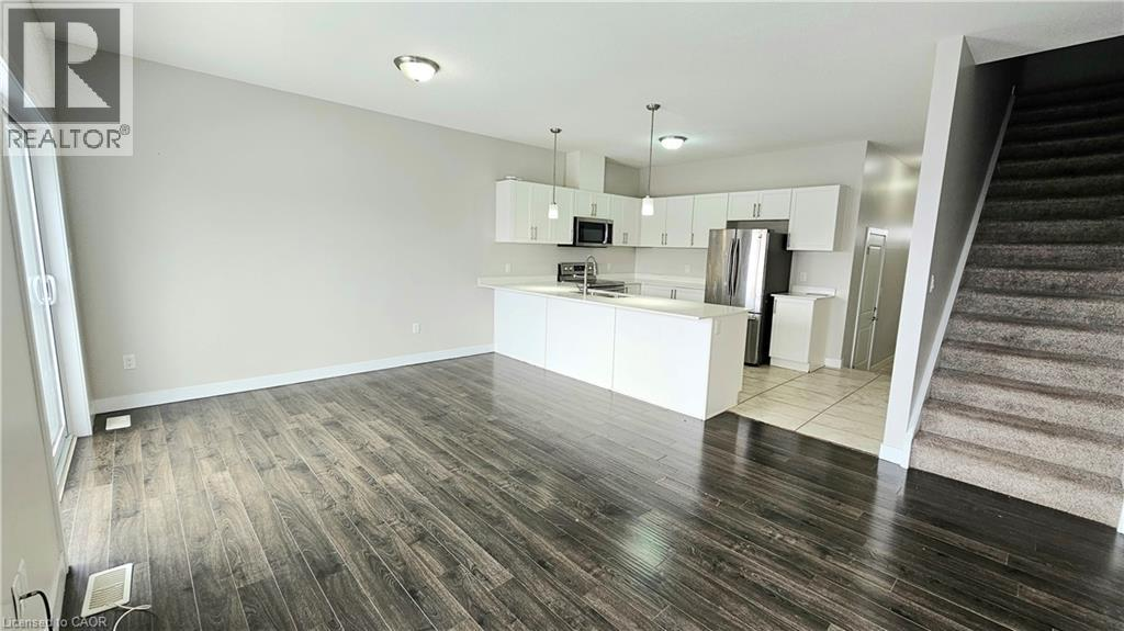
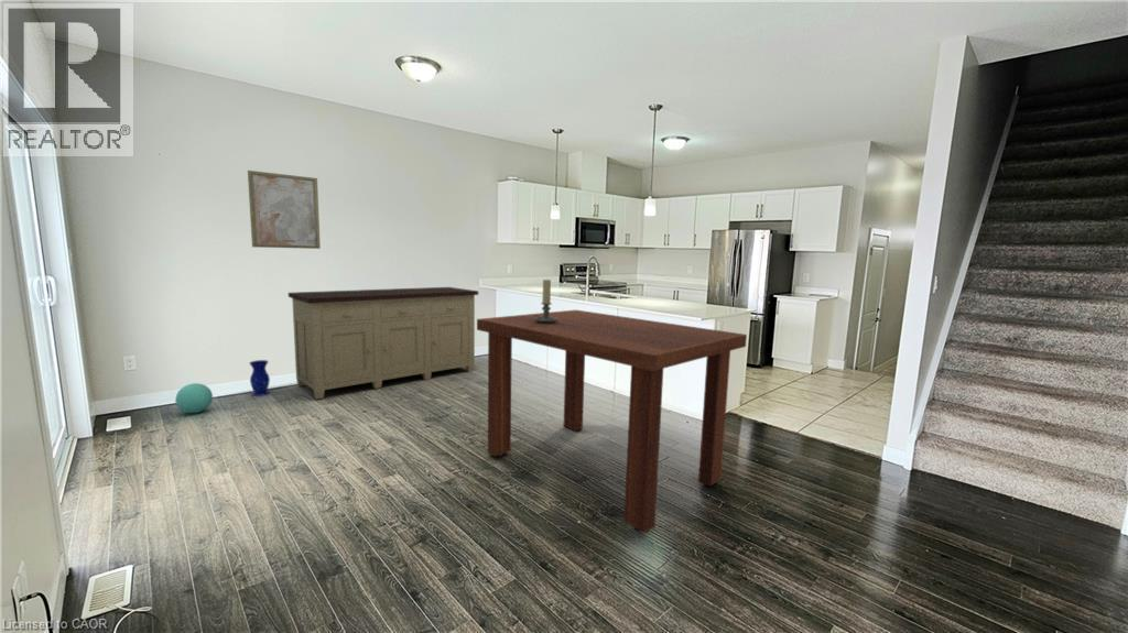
+ sideboard [288,286,479,400]
+ ball [174,382,214,414]
+ wall art [247,170,322,250]
+ candle holder [534,277,557,324]
+ dining table [476,308,748,534]
+ vase [249,359,271,397]
